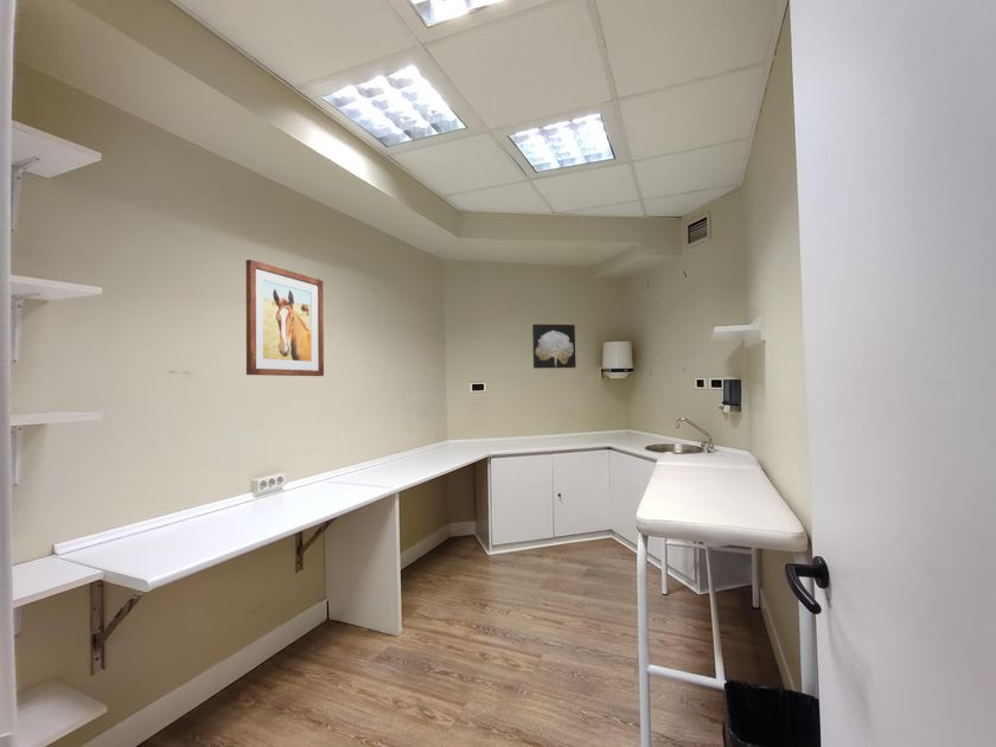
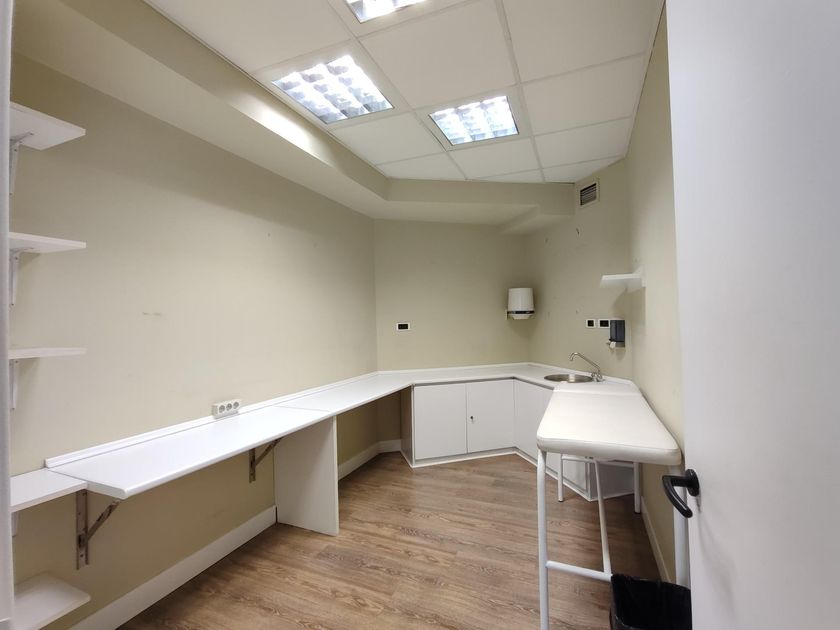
- wall art [531,324,577,370]
- wall art [245,258,325,377]
